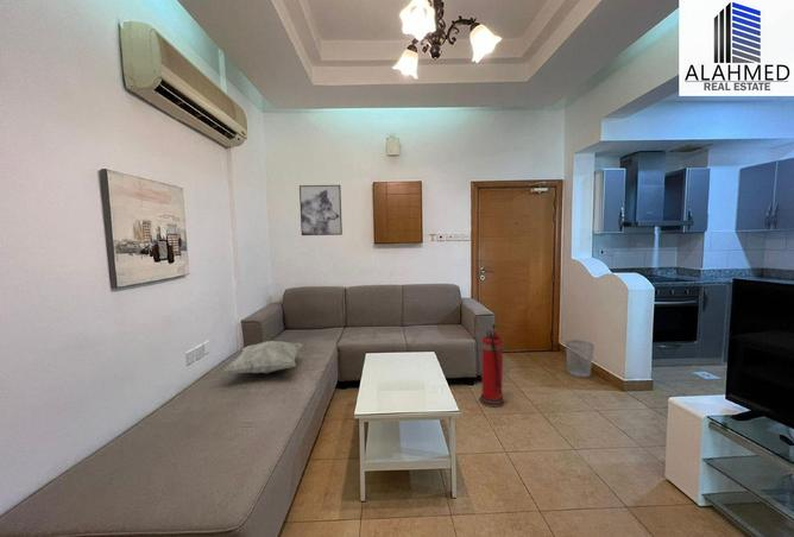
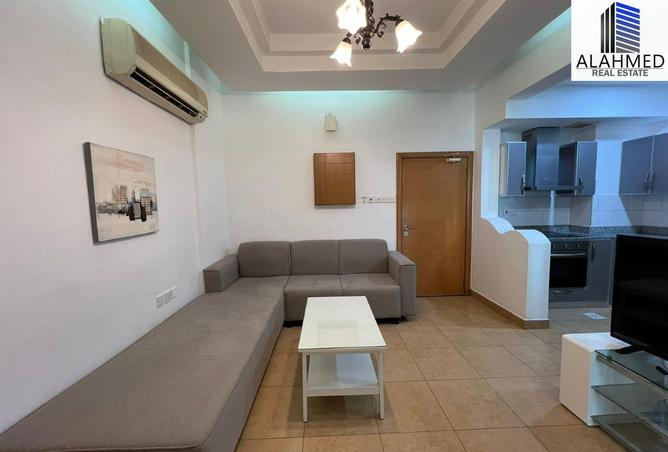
- fire extinguisher [478,323,506,409]
- wall art [298,184,344,236]
- wastebasket [565,339,596,379]
- decorative pillow [221,340,304,374]
